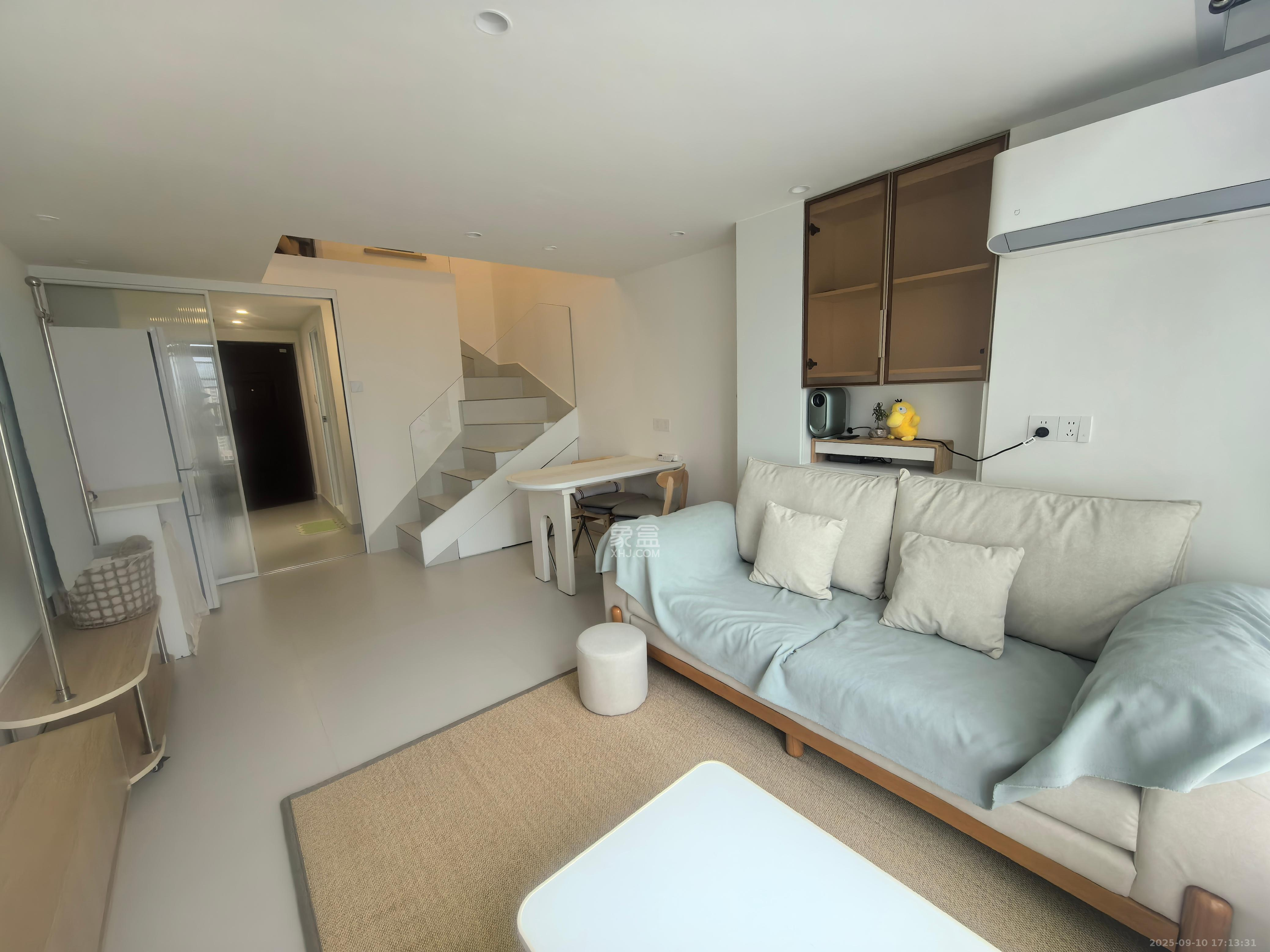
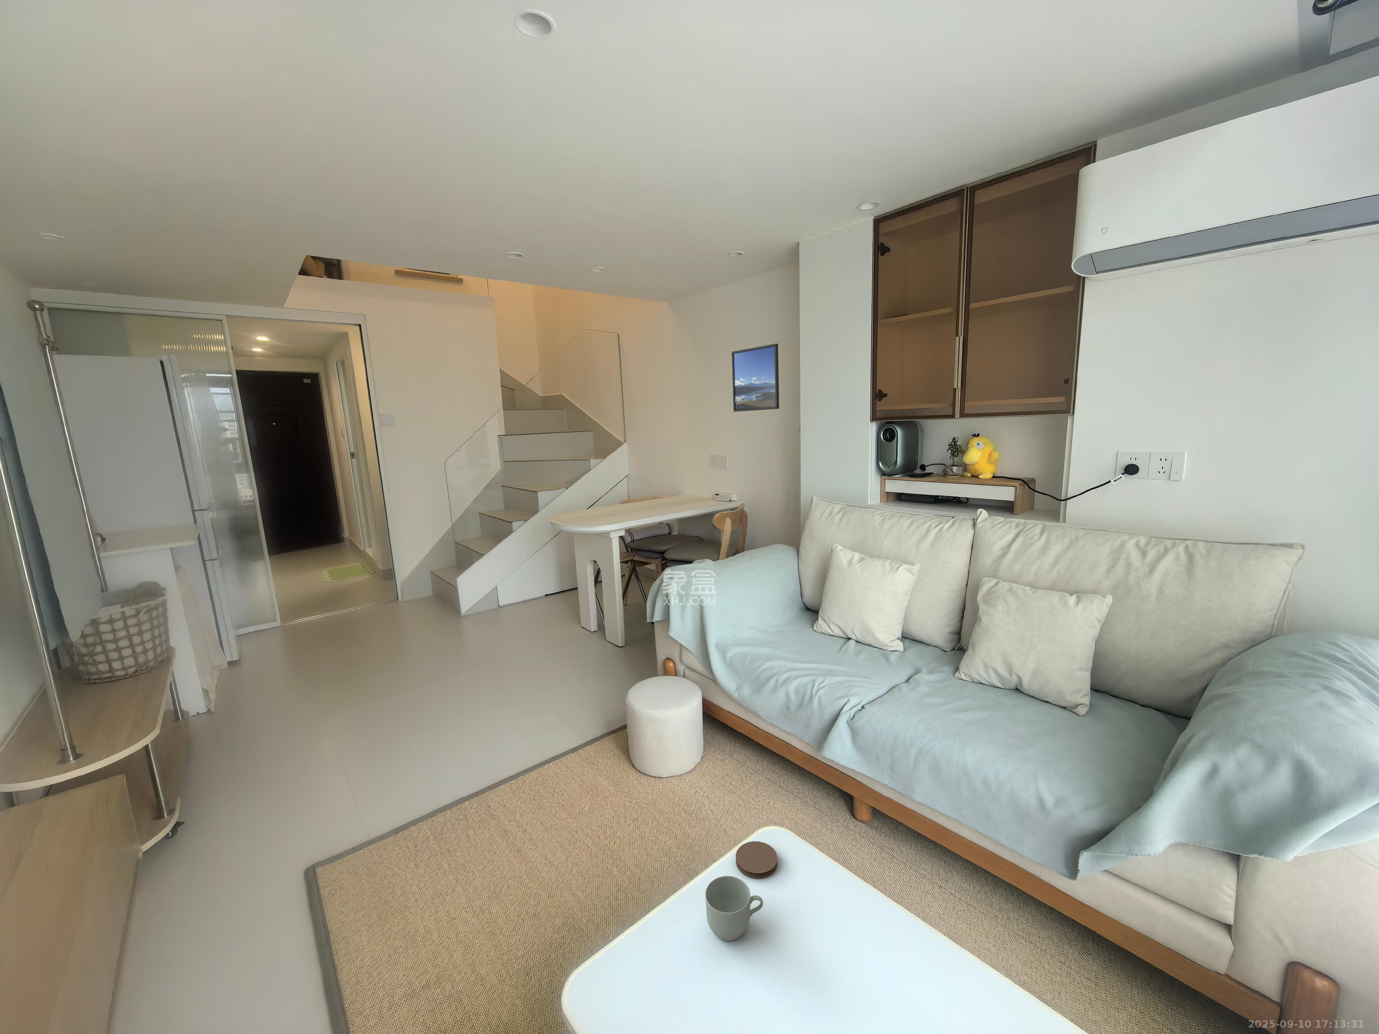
+ mug [705,875,763,941]
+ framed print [731,343,780,412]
+ coaster [735,841,779,879]
